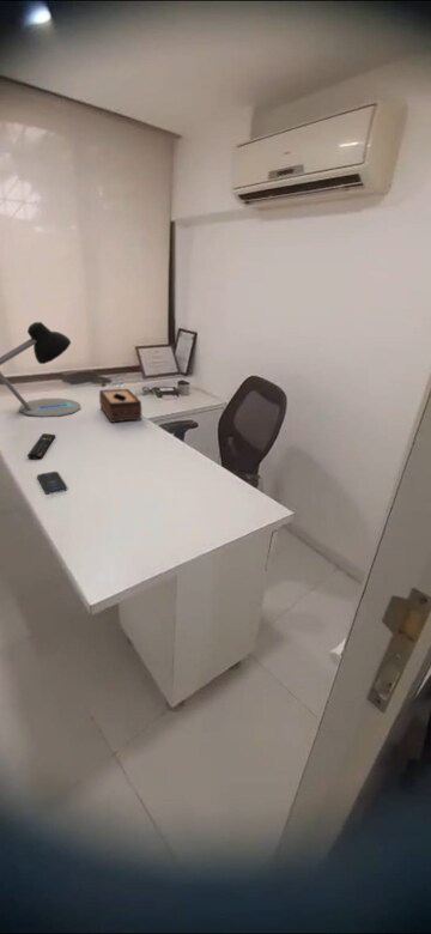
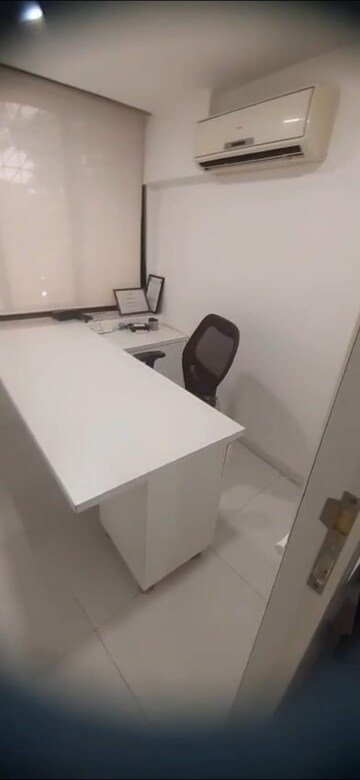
- tissue box [98,388,142,424]
- remote control [26,432,56,461]
- desk lamp [0,321,81,418]
- smartphone [36,471,68,496]
